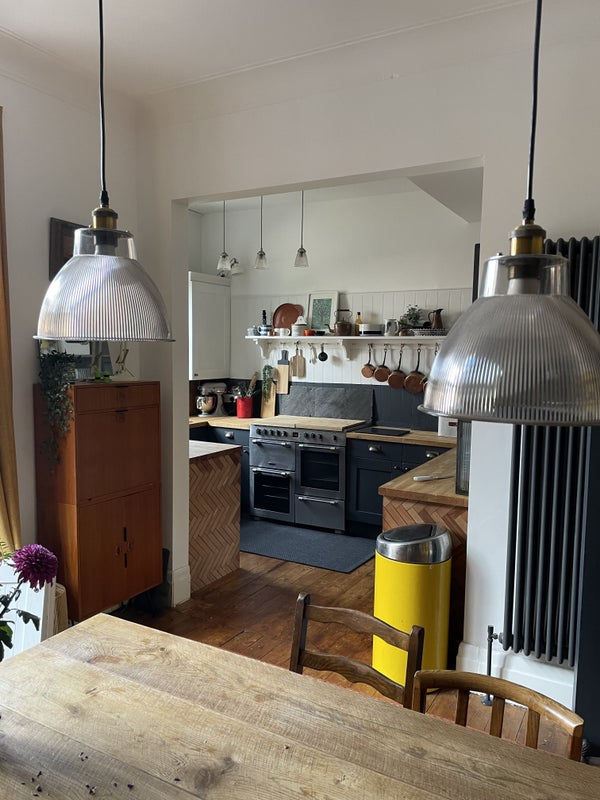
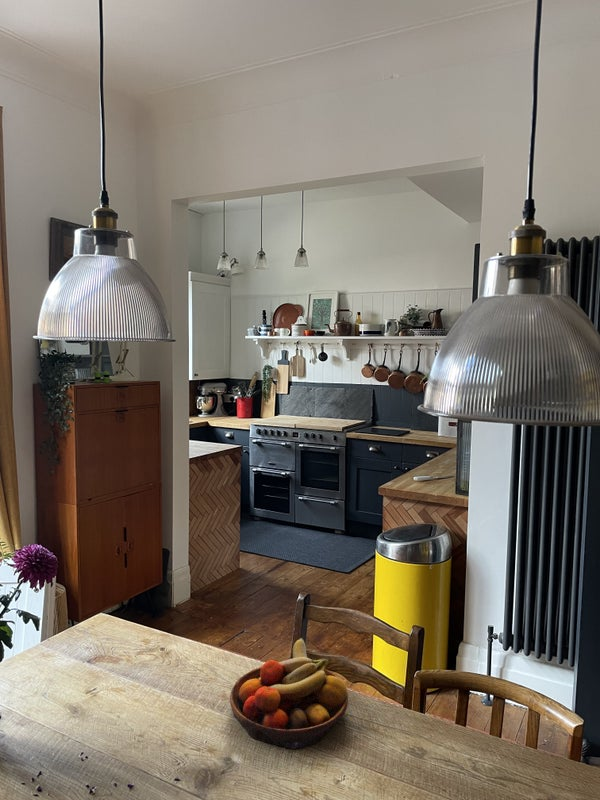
+ fruit bowl [229,637,349,750]
